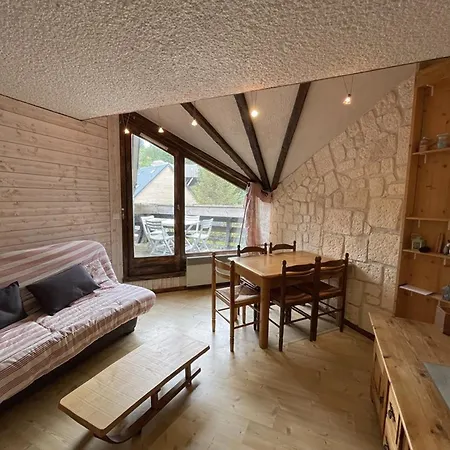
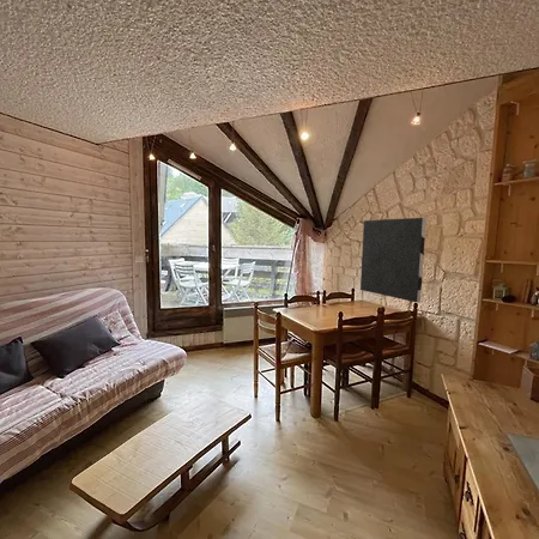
+ wall art [359,217,428,304]
